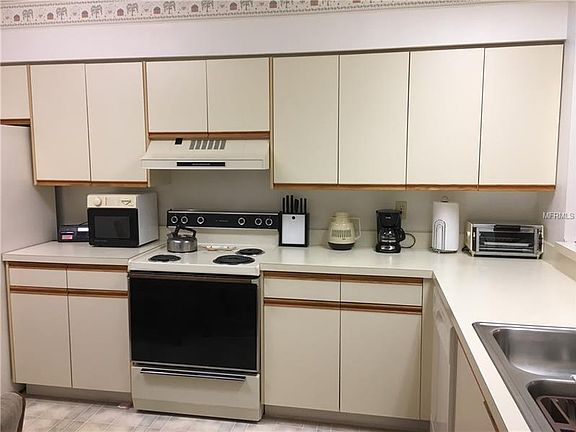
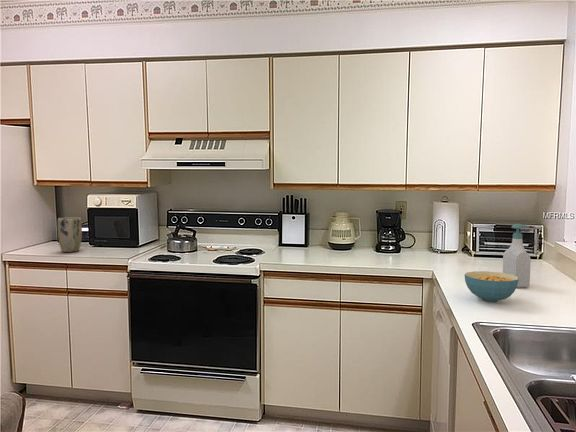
+ plant pot [57,217,83,253]
+ cereal bowl [464,270,519,303]
+ soap bottle [502,223,532,289]
